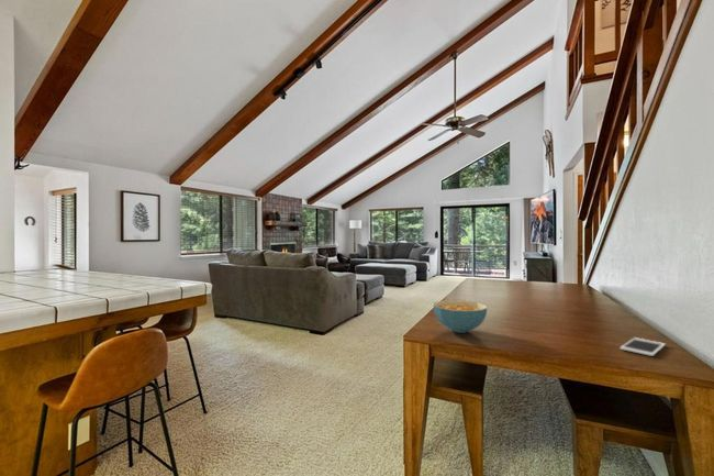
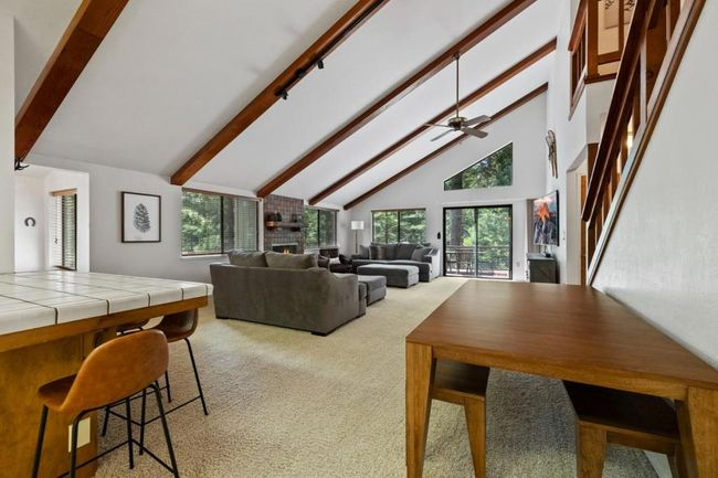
- cell phone [620,336,667,357]
- cereal bowl [433,299,488,334]
